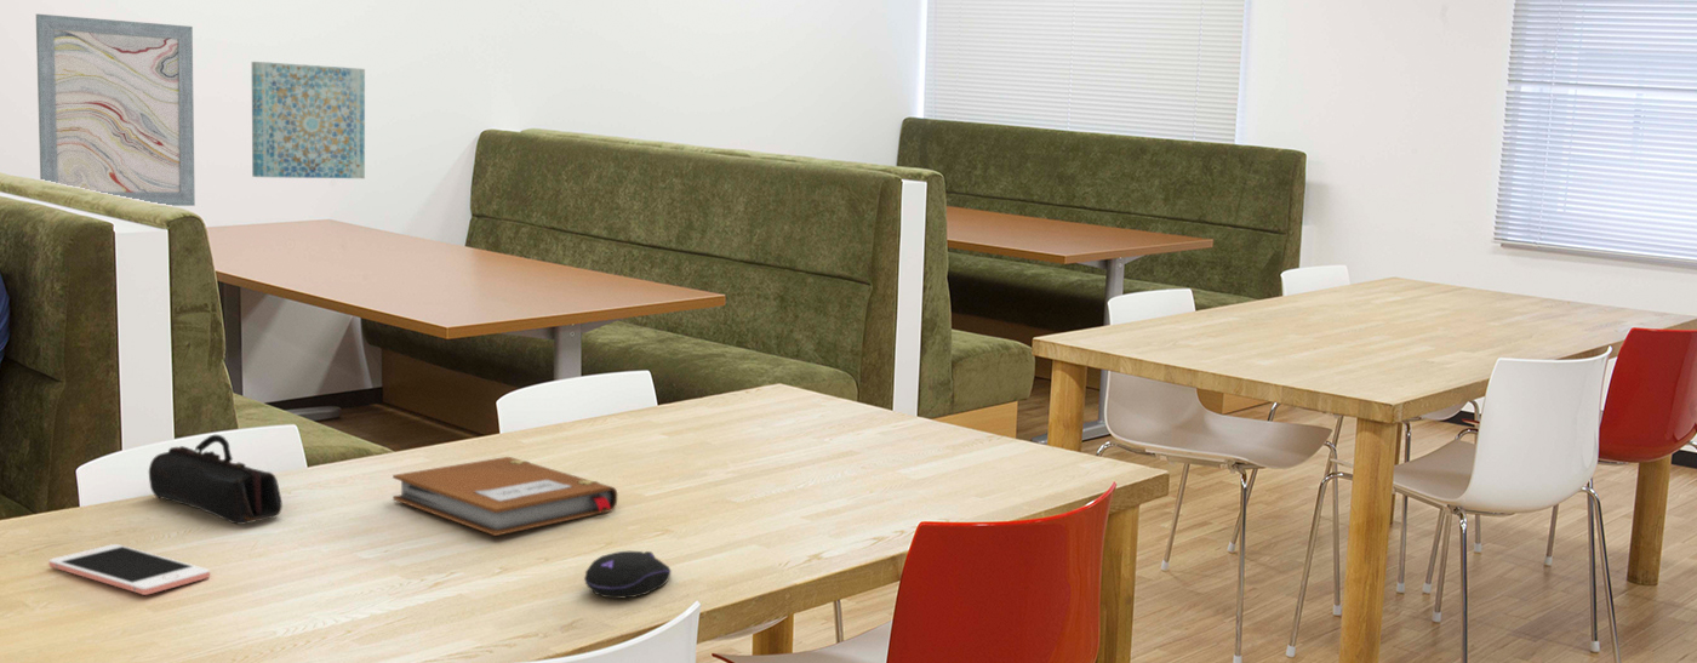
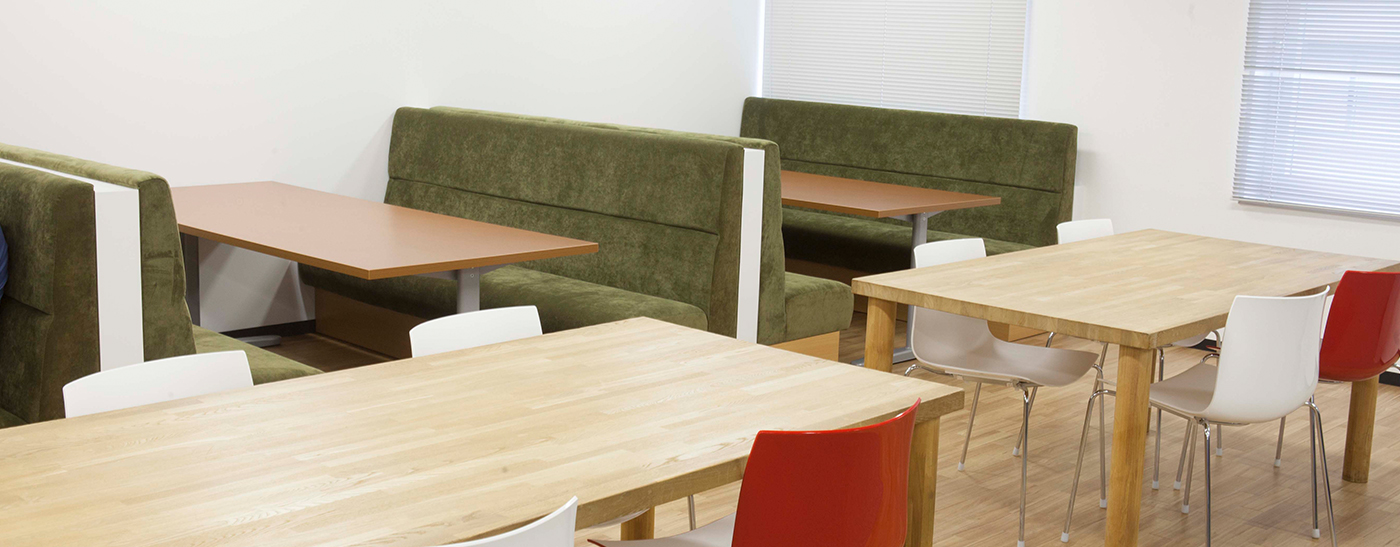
- wall art [251,61,366,179]
- wall art [35,13,196,207]
- cell phone [47,543,211,596]
- notebook [392,456,618,537]
- computer mouse [583,550,673,599]
- pencil case [148,434,284,526]
